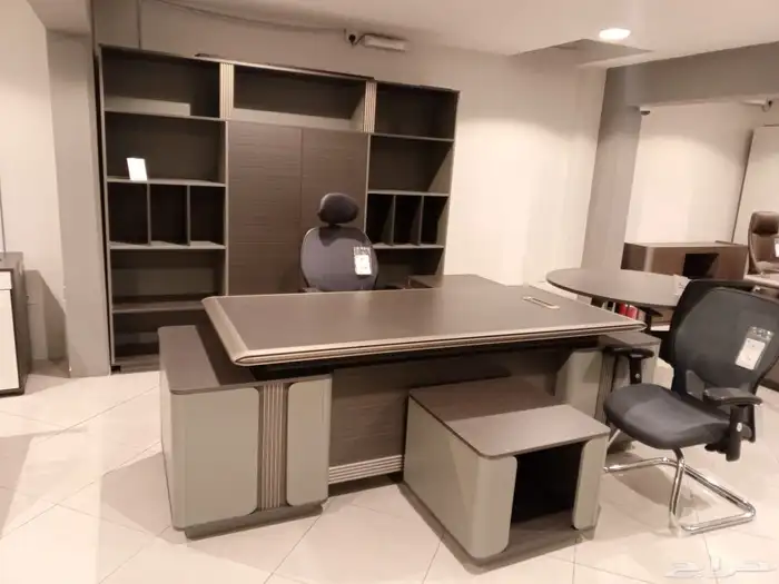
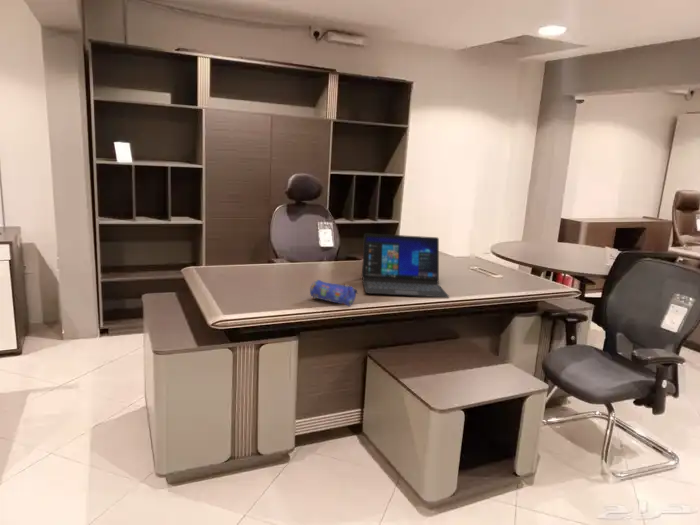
+ laptop [361,232,450,299]
+ pencil case [309,279,359,307]
